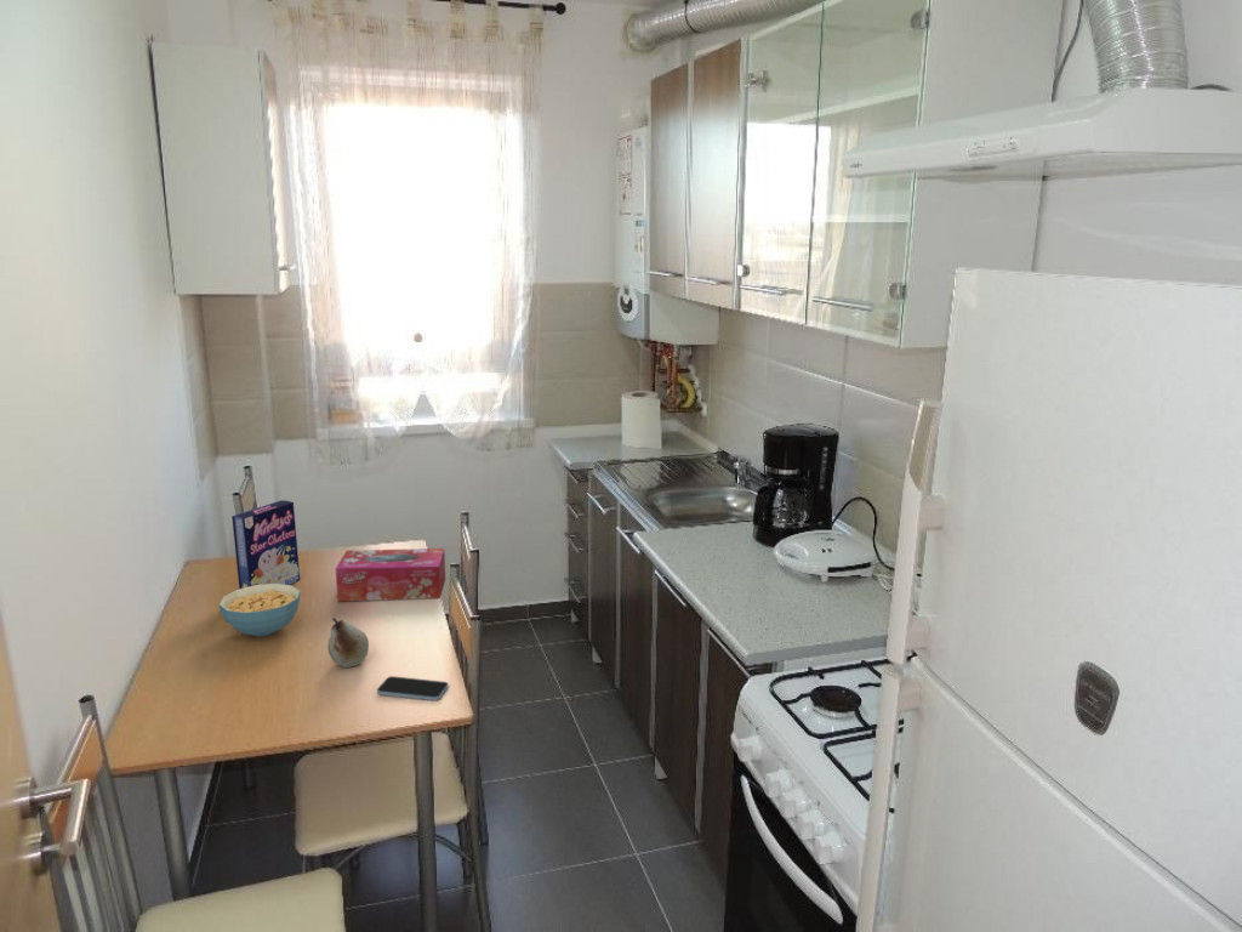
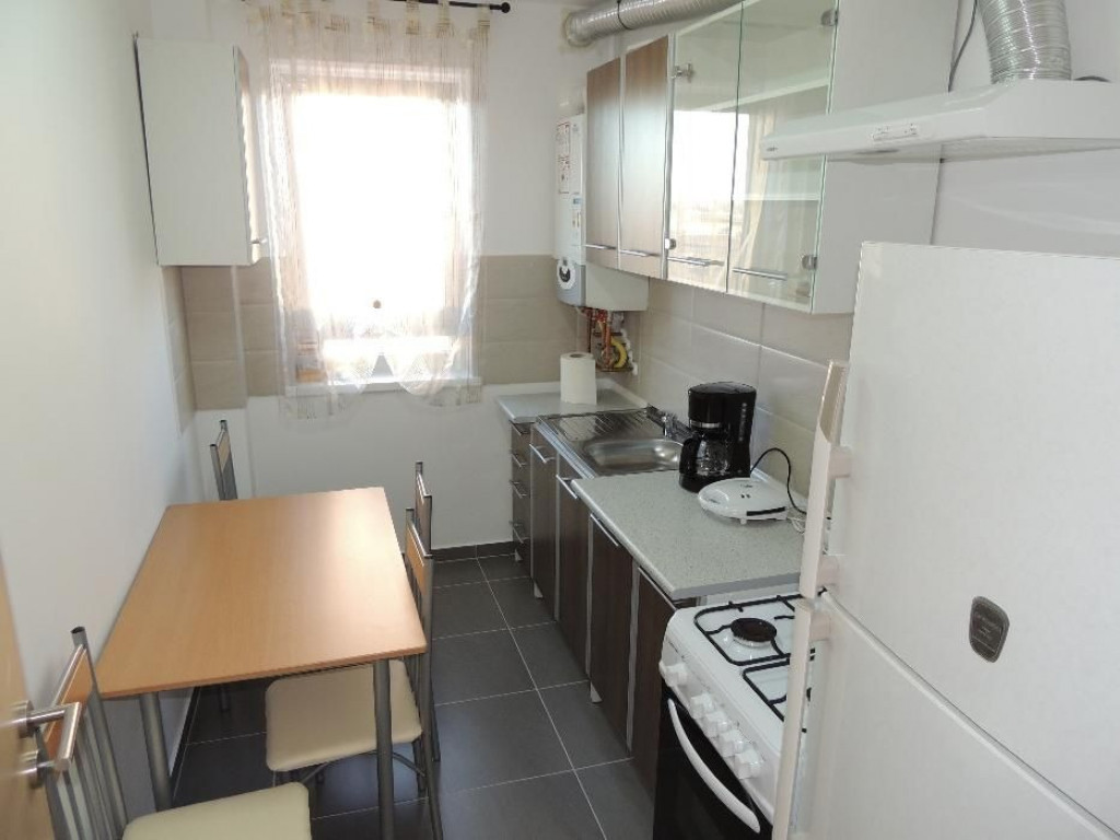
- fruit [326,616,370,669]
- cereal bowl [218,584,301,638]
- tissue box [335,547,446,602]
- smartphone [376,675,450,701]
- cereal box [230,499,301,590]
